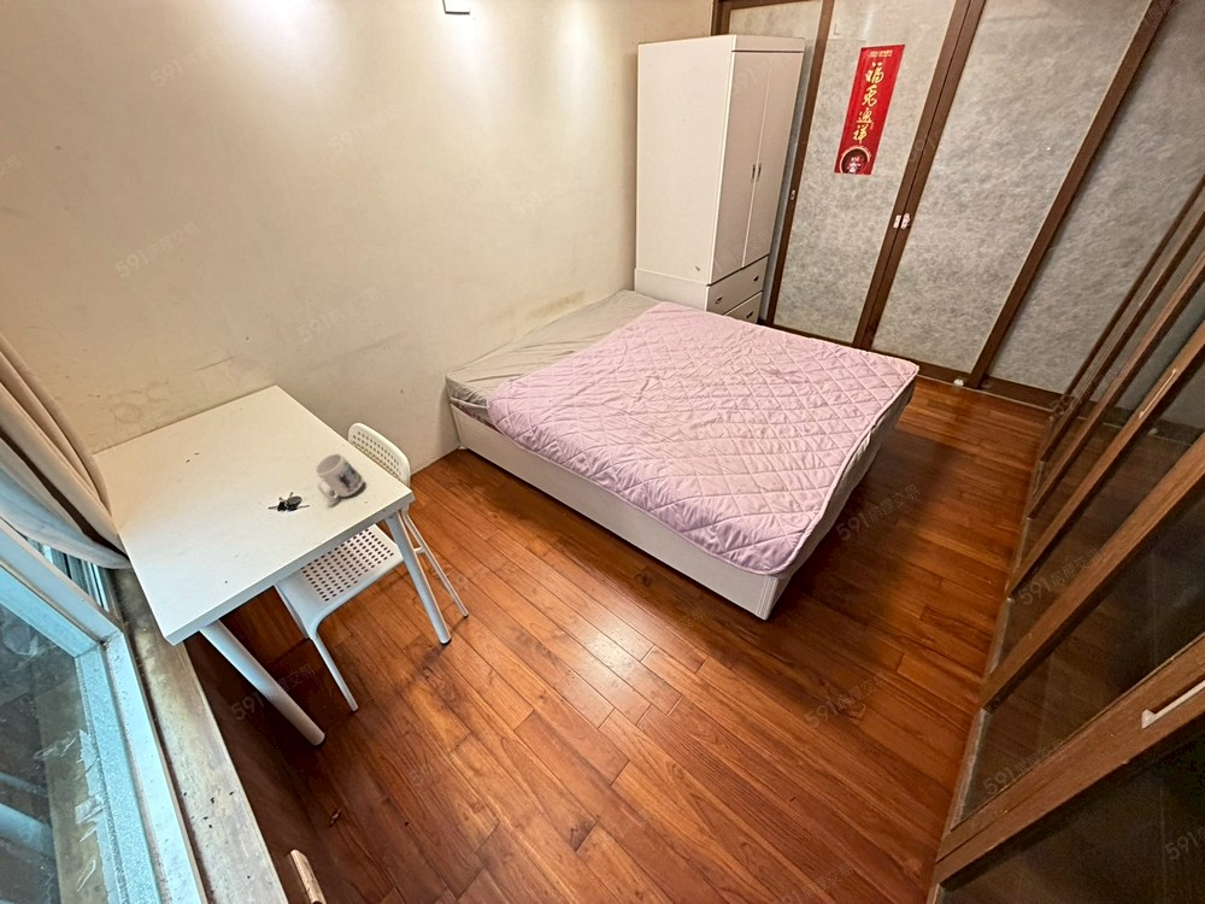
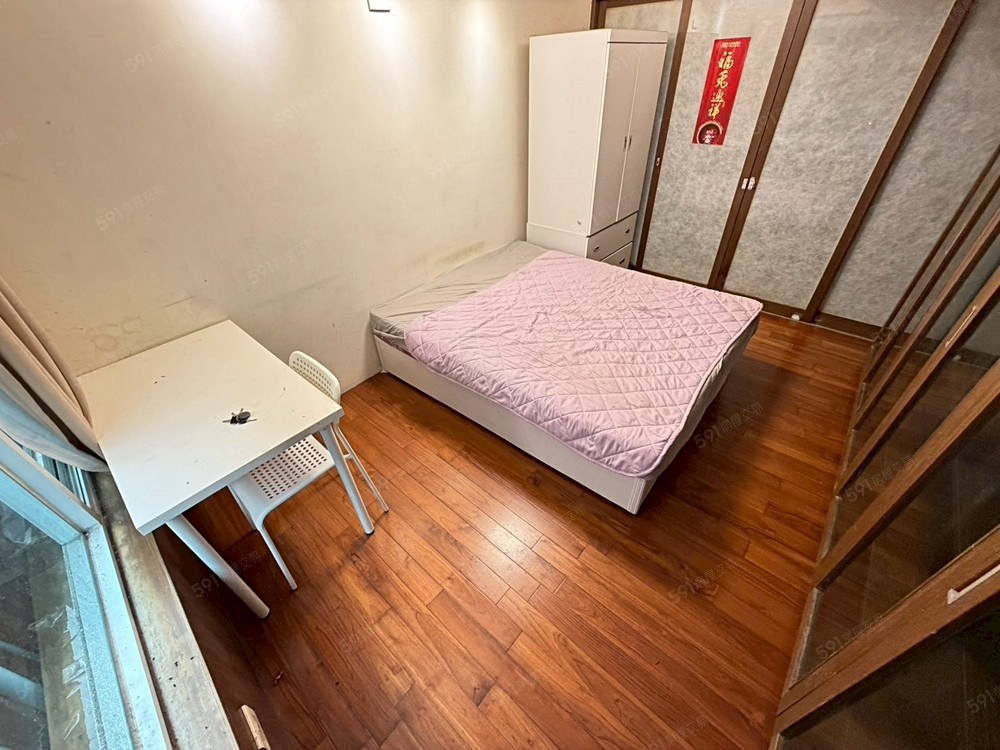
- mug [315,452,365,500]
